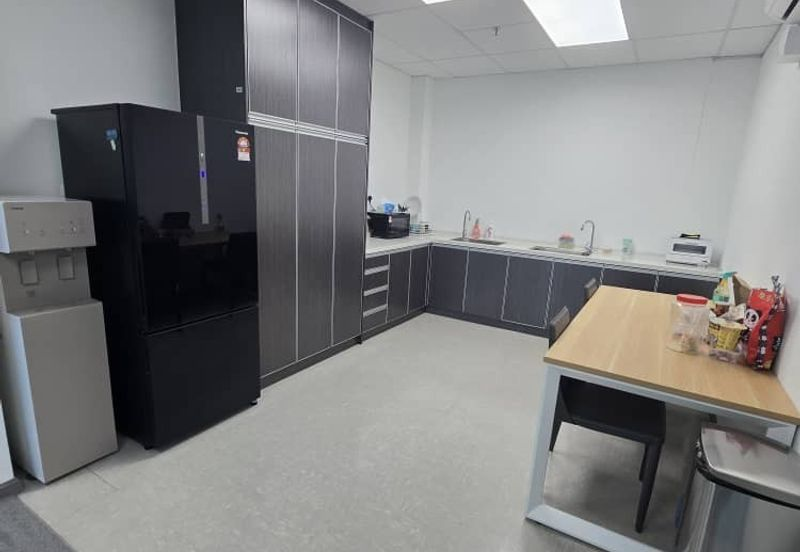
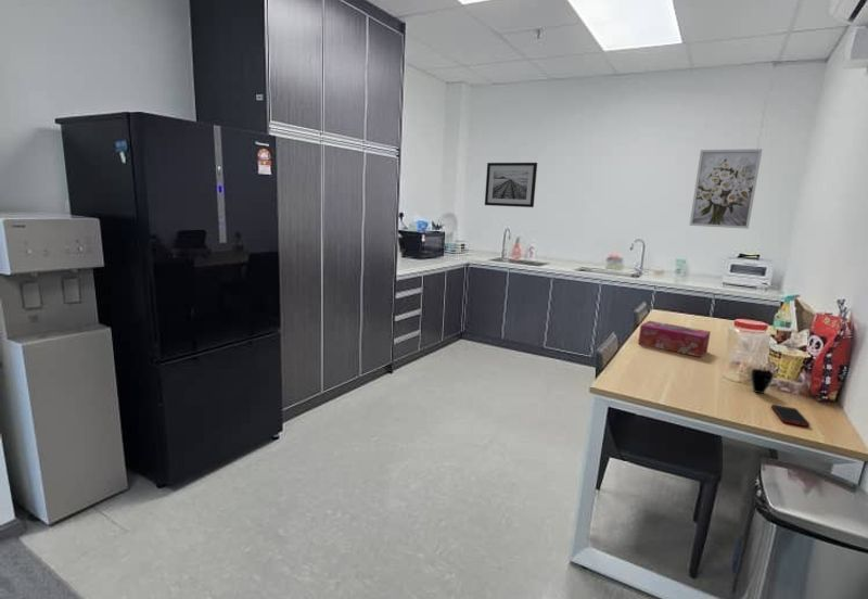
+ wall art [484,162,538,208]
+ cell phone [770,404,810,428]
+ wall art [688,148,764,230]
+ tissue box [637,319,712,358]
+ cup [750,368,775,395]
